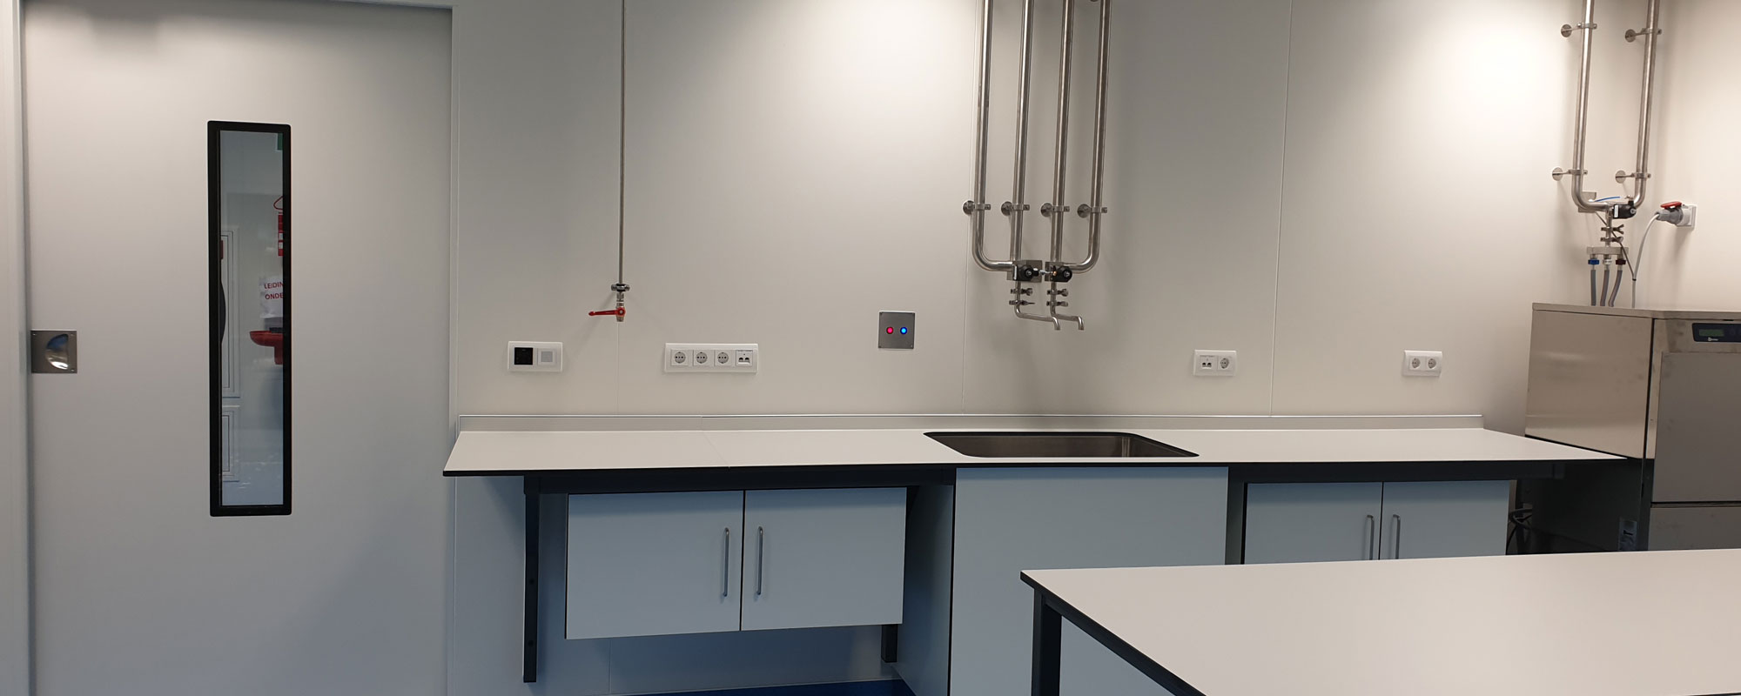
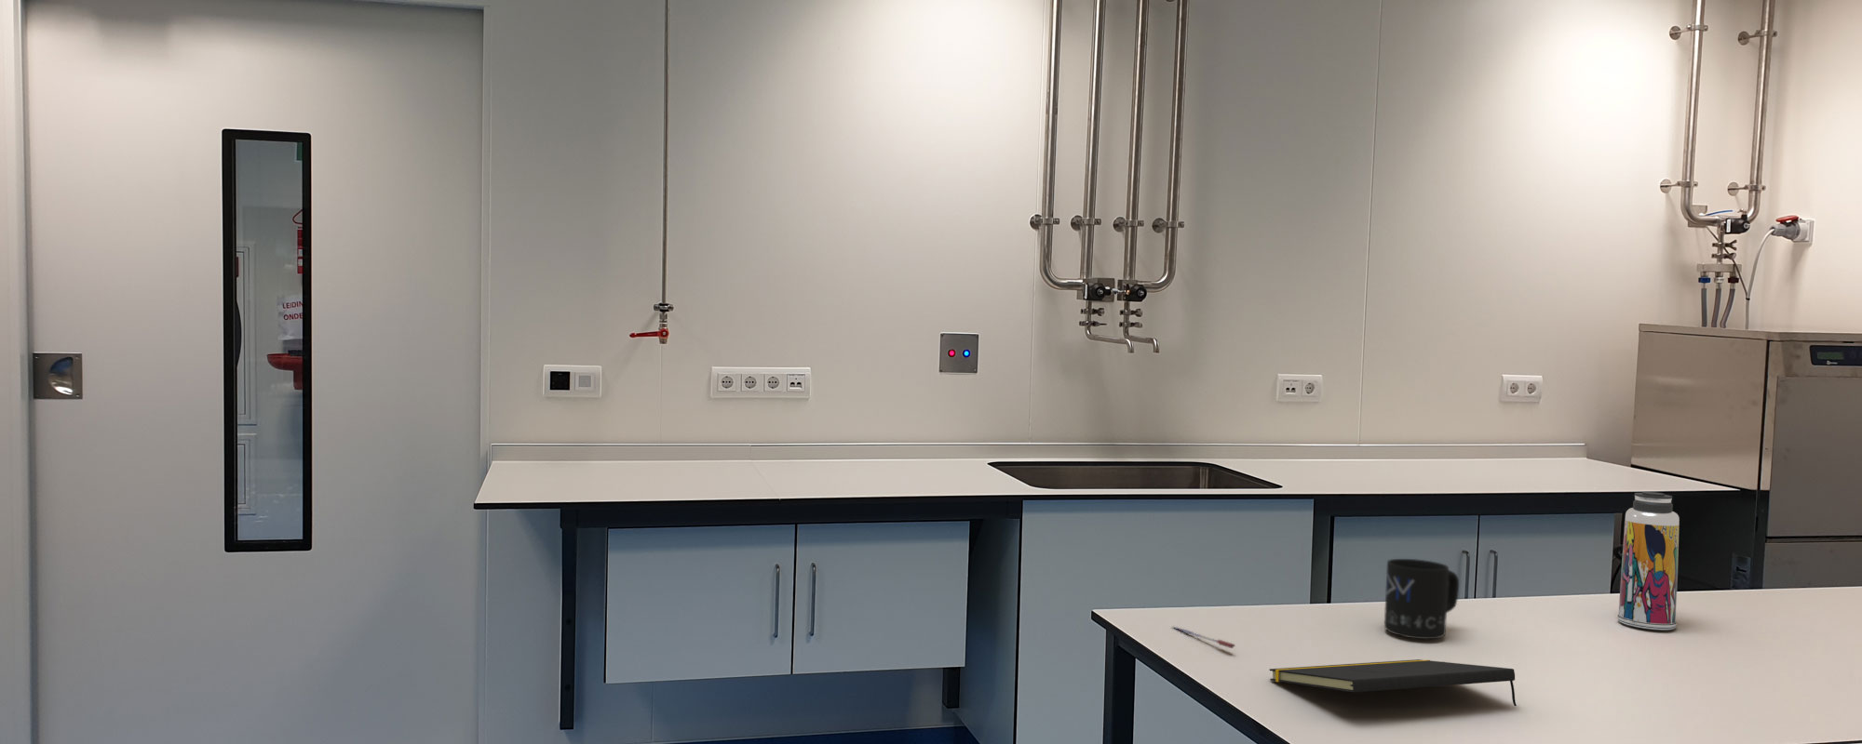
+ beverage bottle [1616,491,1680,630]
+ mug [1383,558,1459,640]
+ pen [1170,625,1236,649]
+ notepad [1269,659,1518,707]
